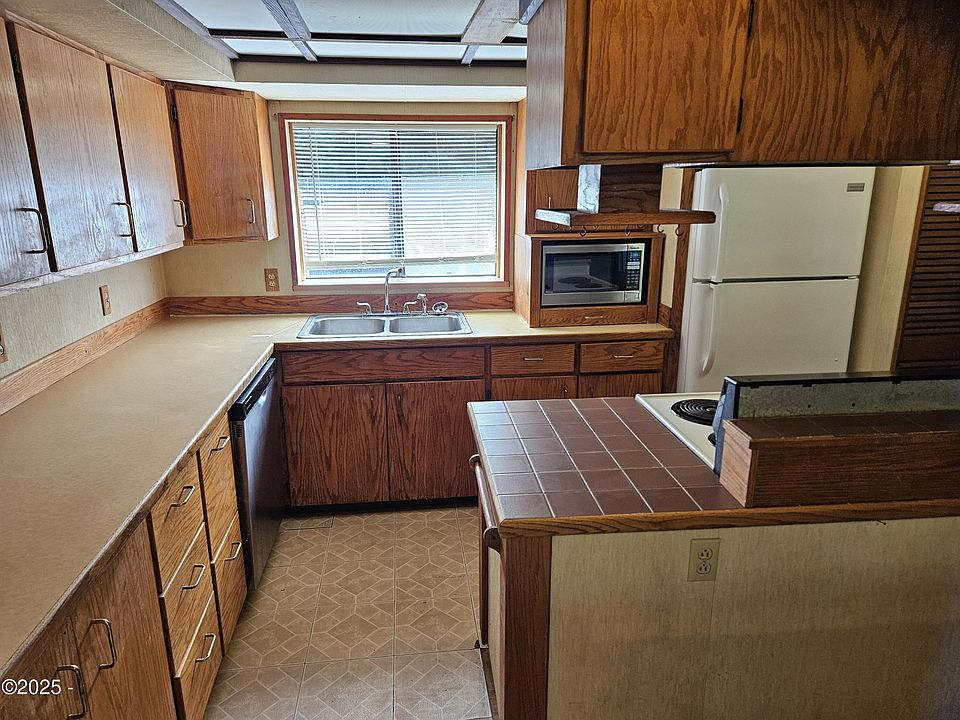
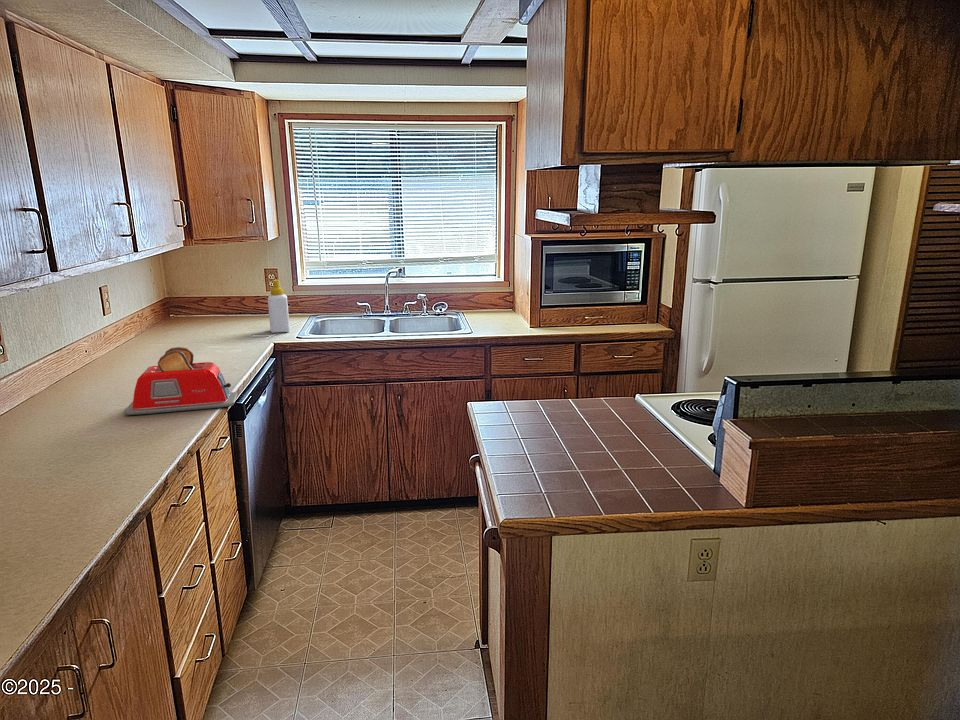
+ toaster [123,346,238,416]
+ soap bottle [267,279,291,334]
